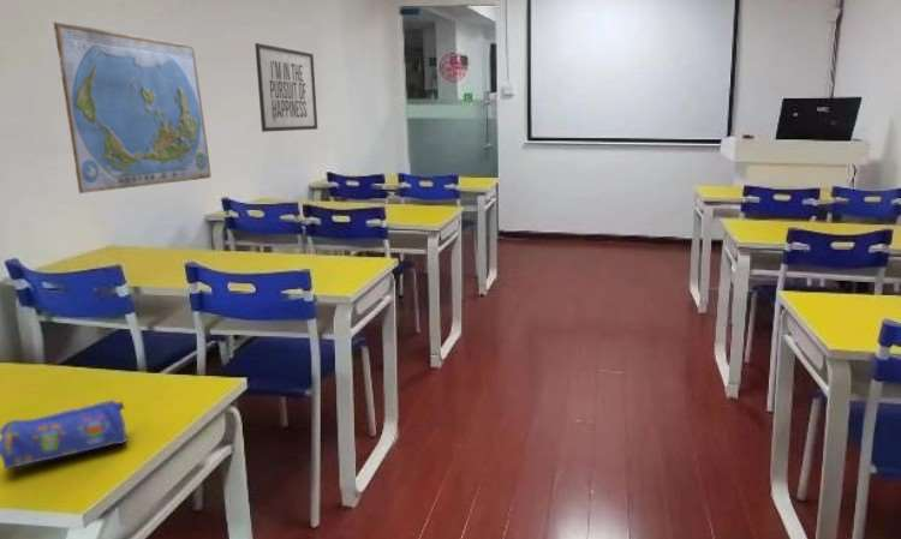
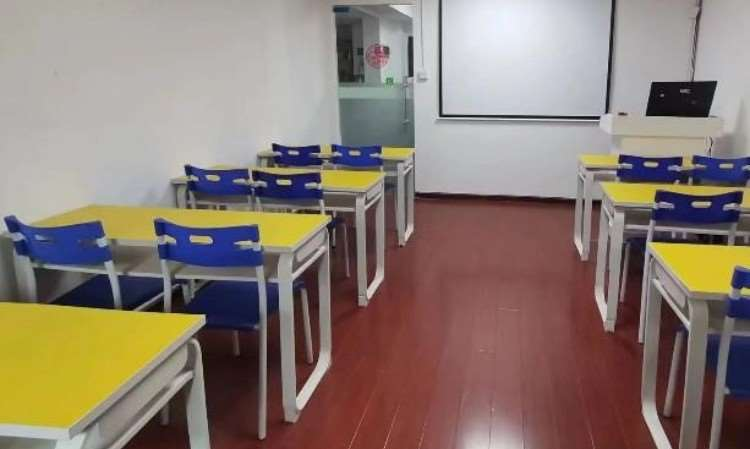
- pencil case [0,399,127,469]
- world map [52,20,211,194]
- mirror [253,42,318,133]
